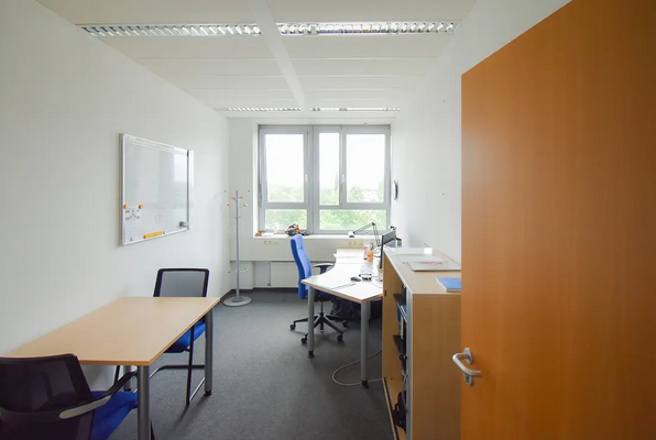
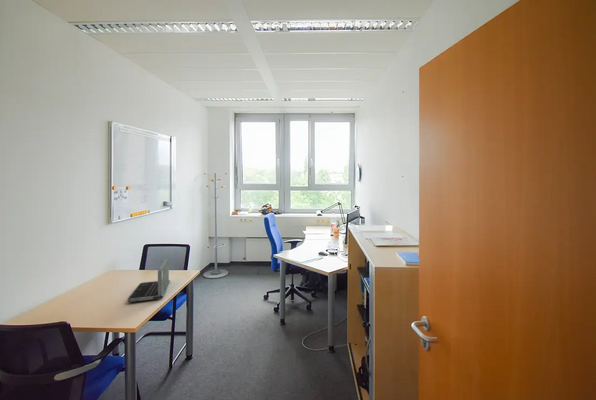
+ laptop [127,258,171,303]
